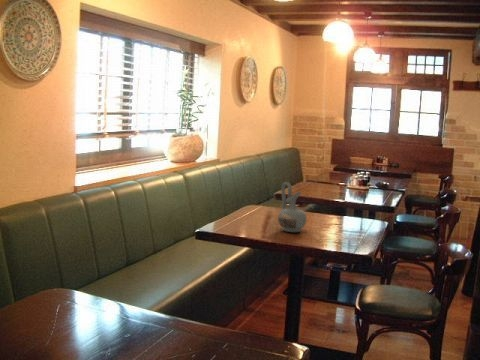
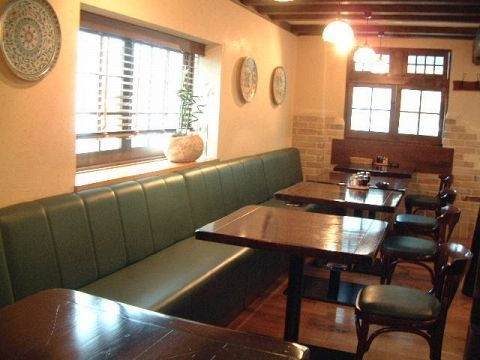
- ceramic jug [277,181,308,233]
